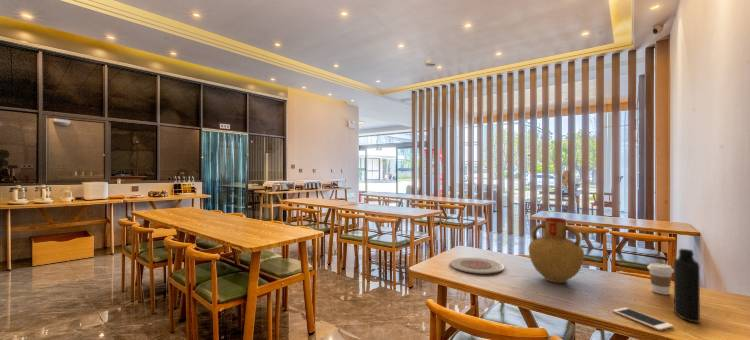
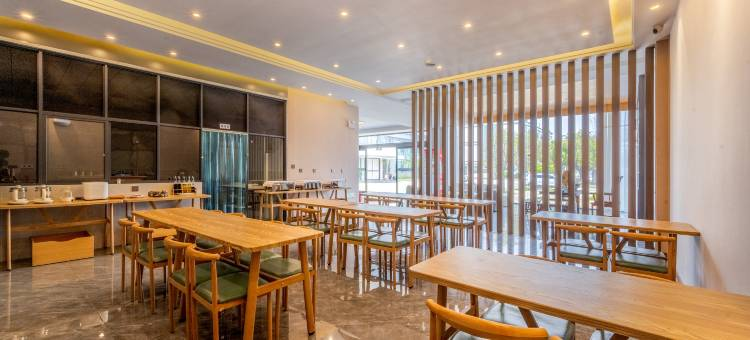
- plate [450,257,505,275]
- bottle [673,248,701,324]
- cell phone [612,307,674,331]
- vase [528,217,585,284]
- coffee cup [647,262,674,295]
